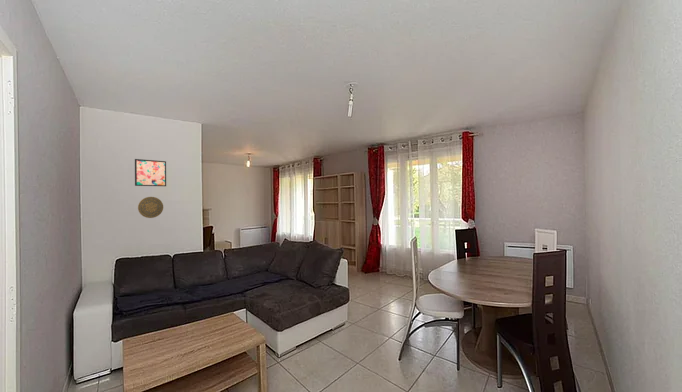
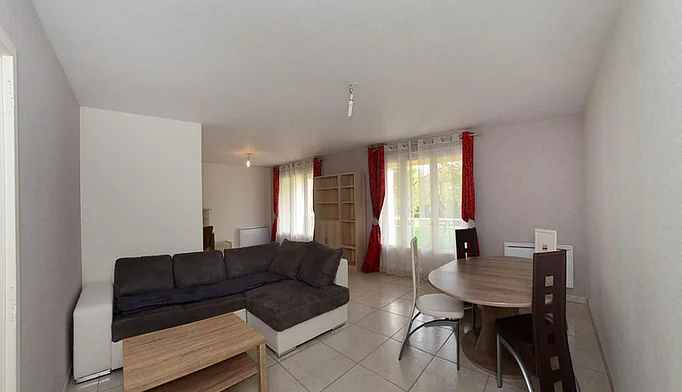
- decorative plate [137,196,164,219]
- wall art [134,158,167,187]
